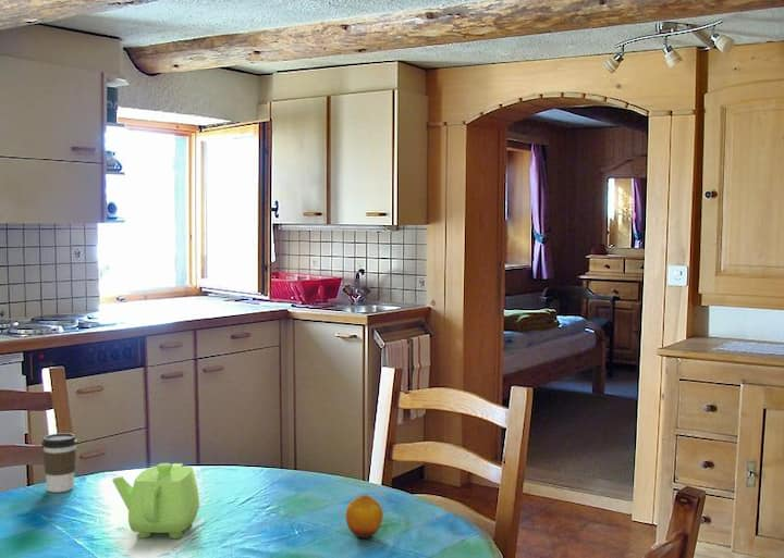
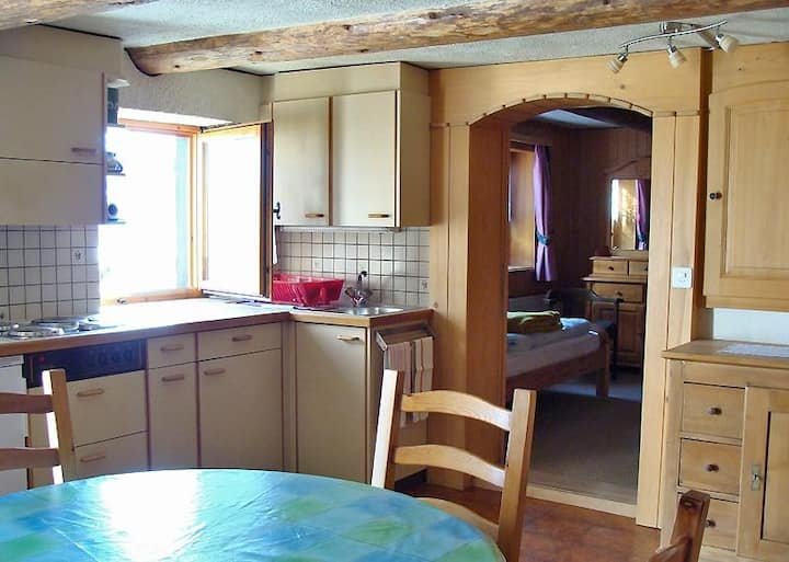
- teapot [111,462,200,540]
- fruit [345,494,384,540]
- coffee cup [40,432,78,493]
